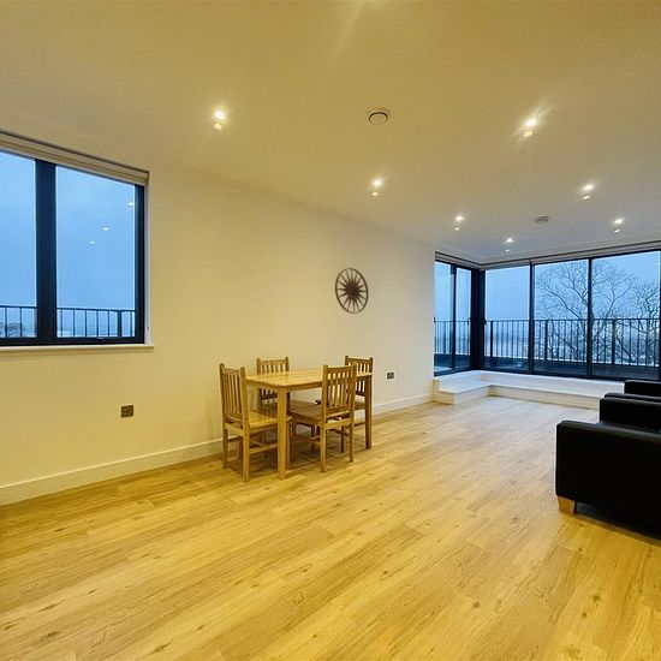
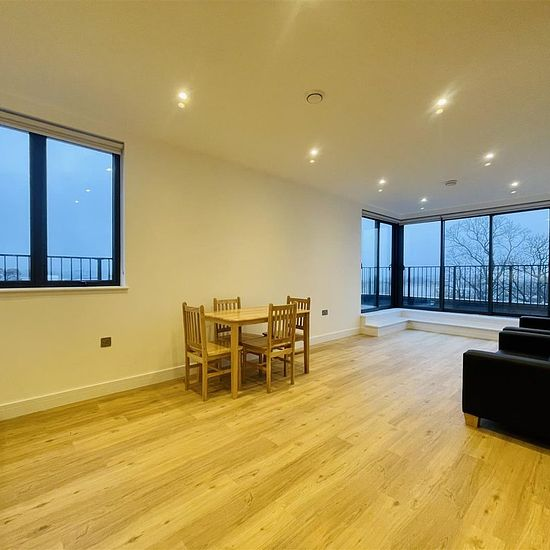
- wall art [334,267,370,315]
